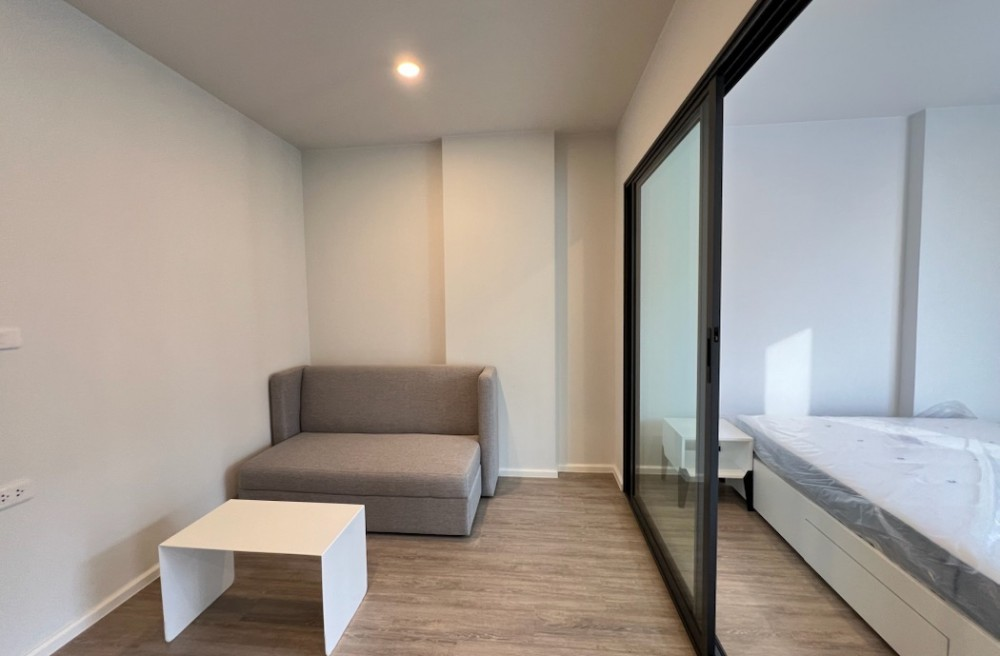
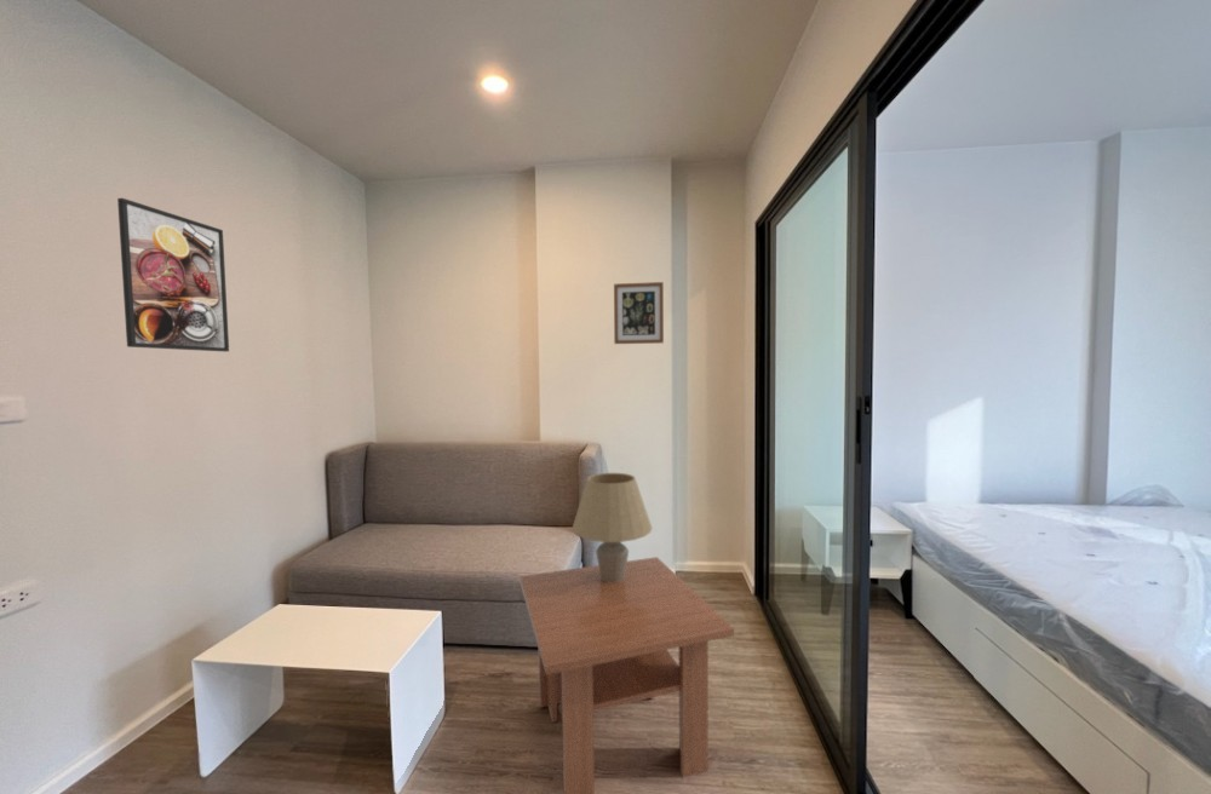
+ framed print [116,197,230,352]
+ coffee table [518,556,735,794]
+ wall art [613,281,665,345]
+ table lamp [572,472,654,582]
